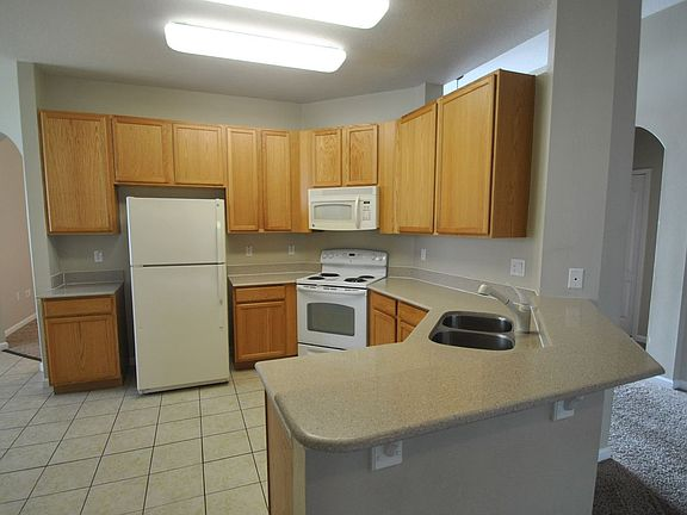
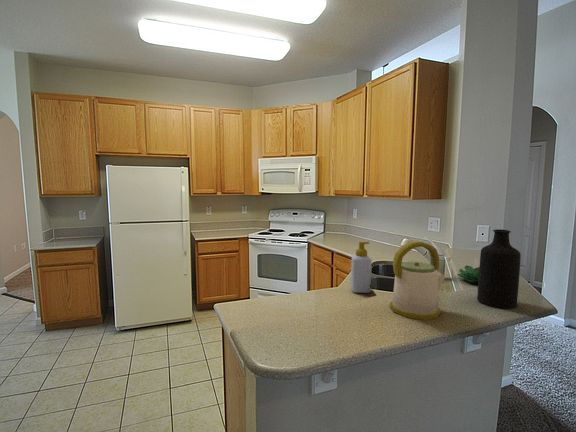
+ bottle [476,228,522,310]
+ soap bottle [350,240,372,294]
+ kettle [389,240,446,321]
+ succulent plant [456,264,479,283]
